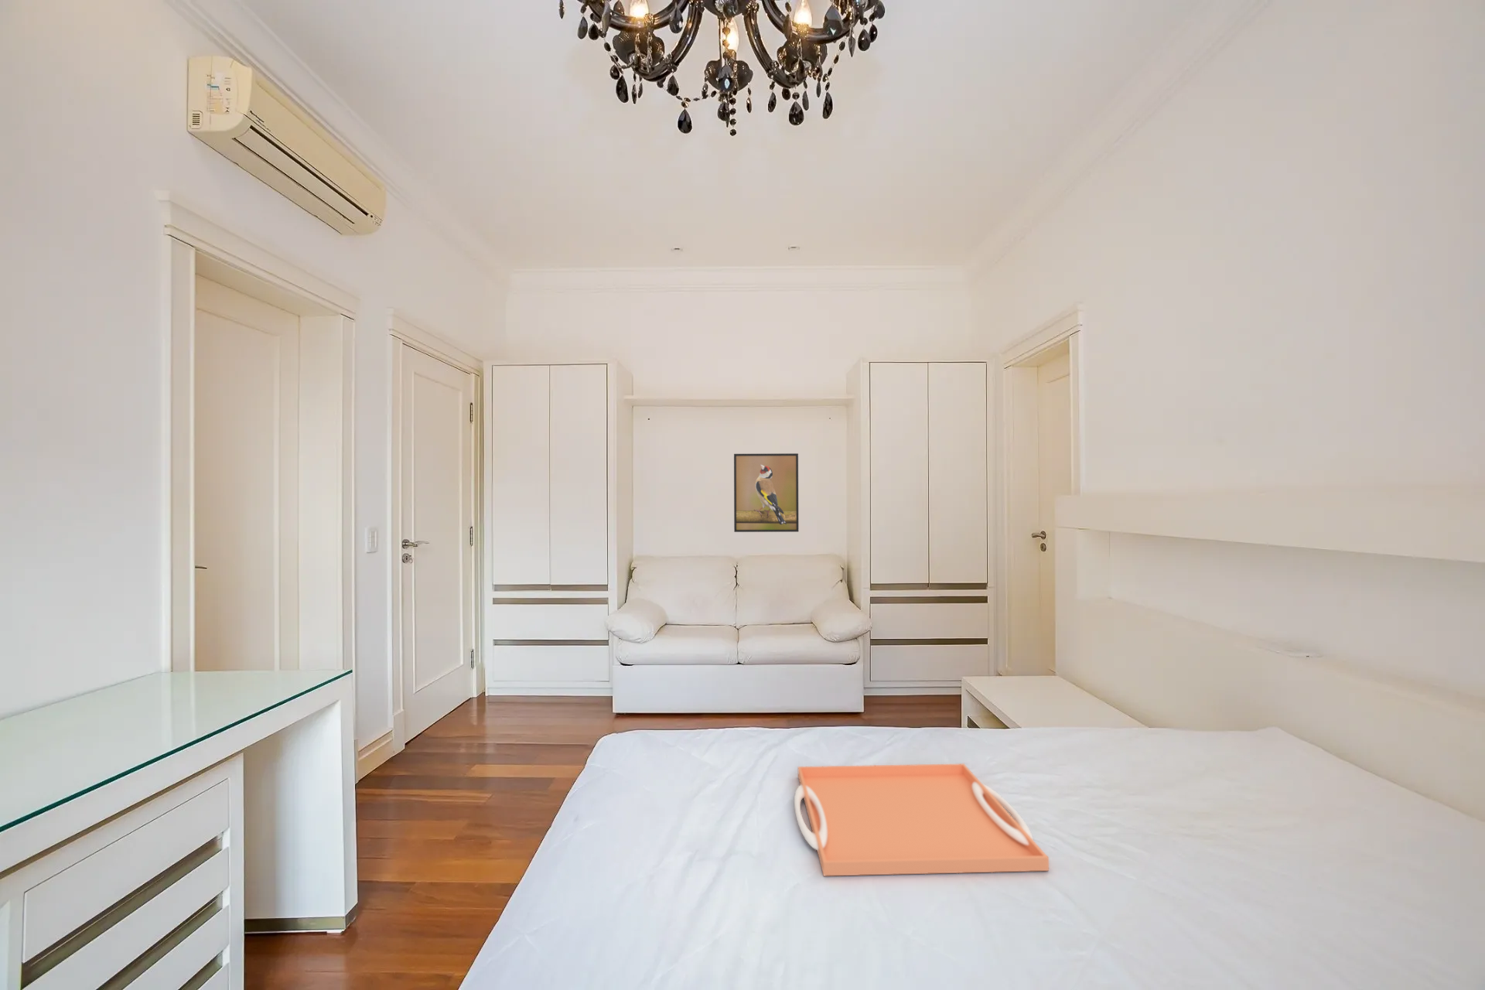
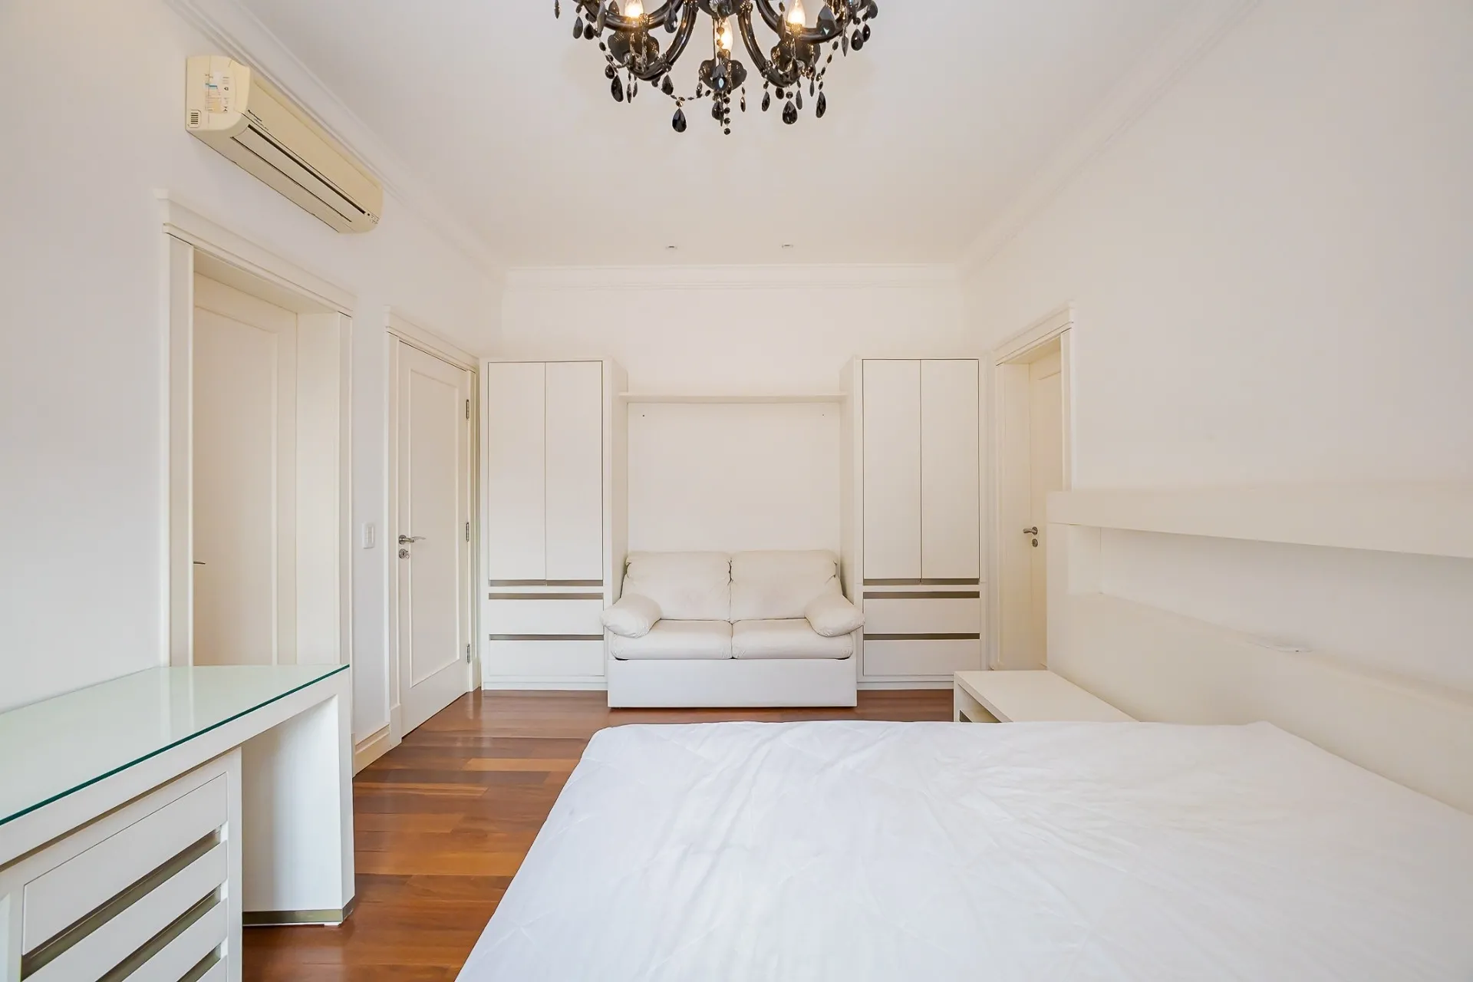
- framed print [734,452,800,533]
- serving tray [793,762,1050,877]
